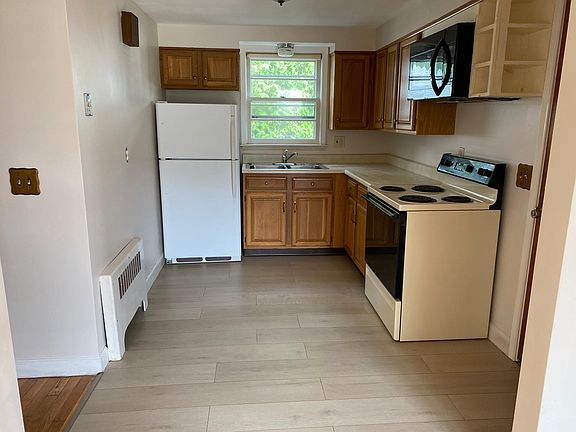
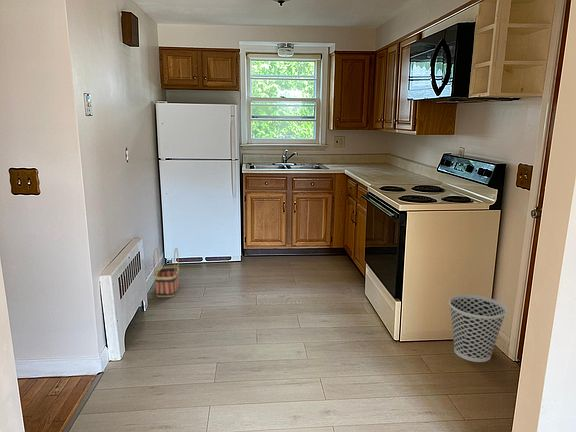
+ wastebasket [448,294,508,363]
+ basket [152,247,180,298]
